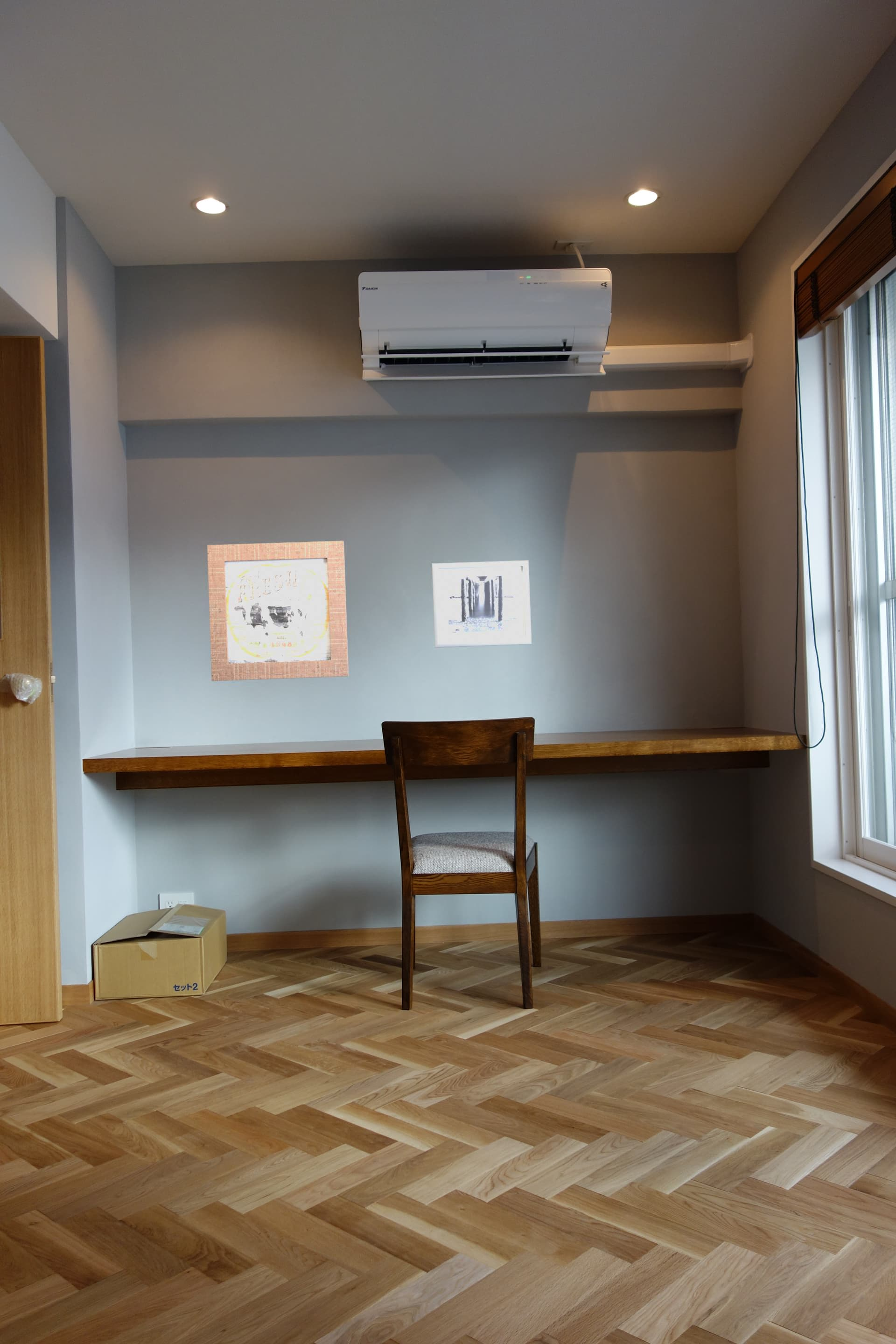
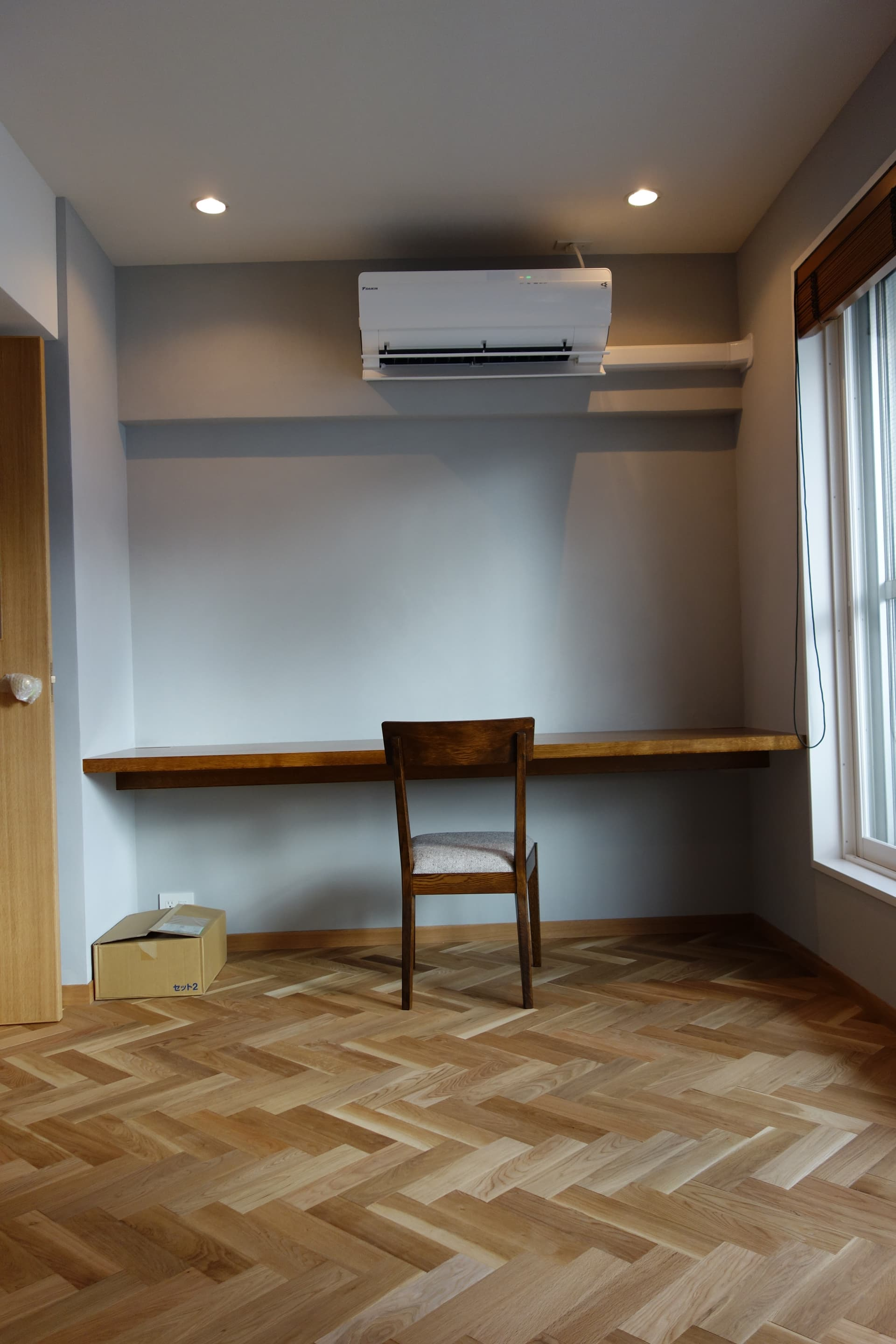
- wall art [207,540,349,681]
- wall art [432,560,532,648]
